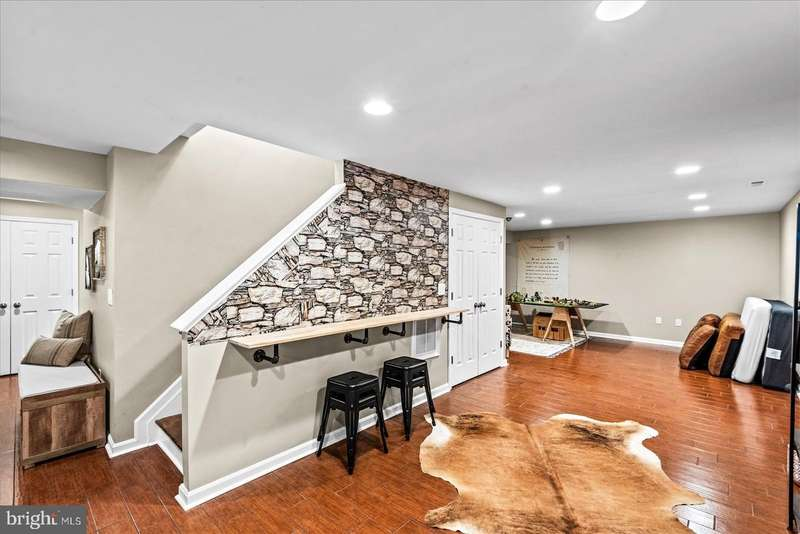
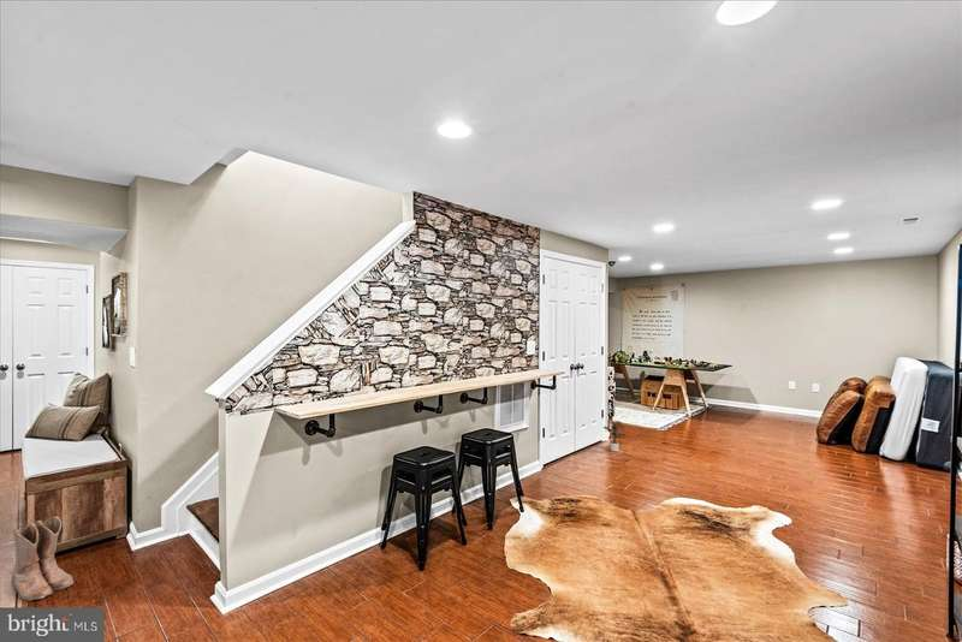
+ boots [10,515,75,602]
+ potted plant [602,420,627,453]
